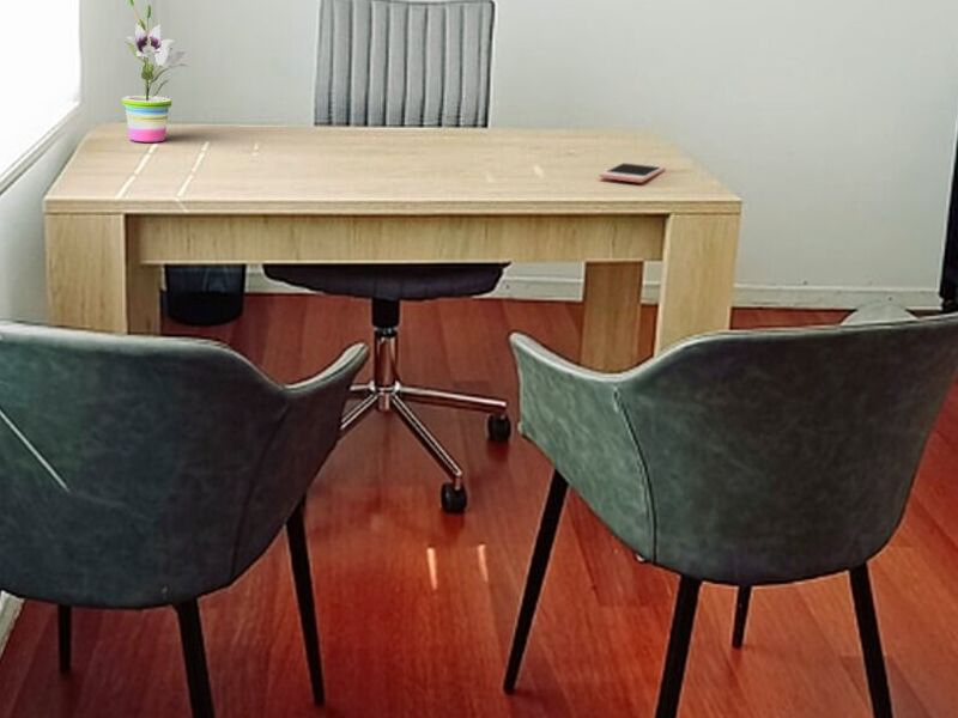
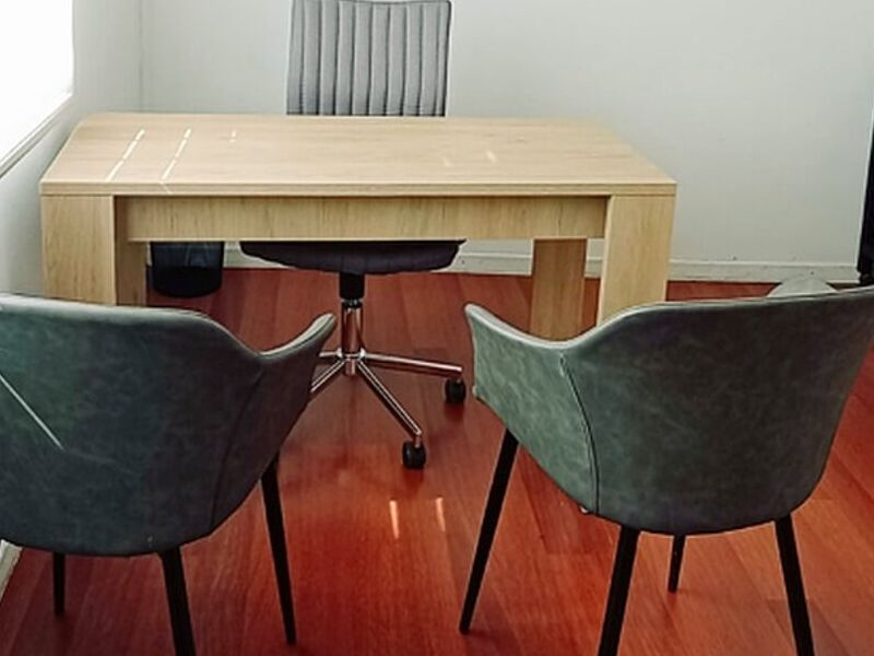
- cell phone [599,162,666,184]
- potted plant [121,0,189,142]
